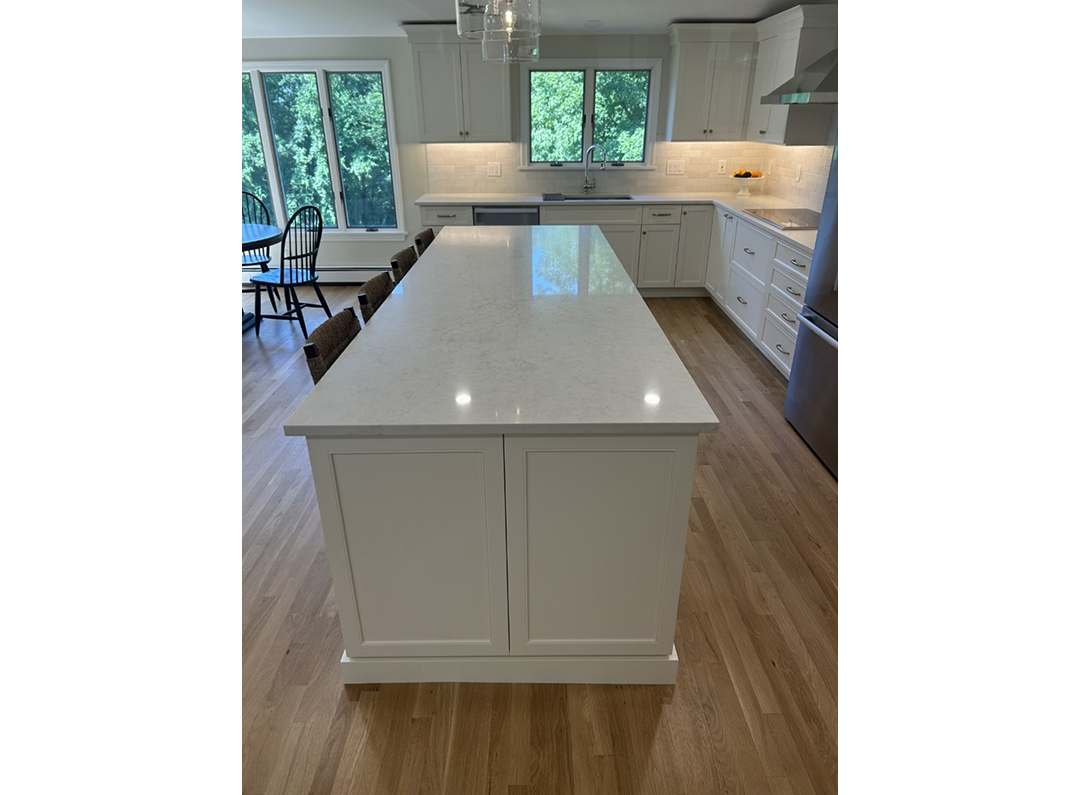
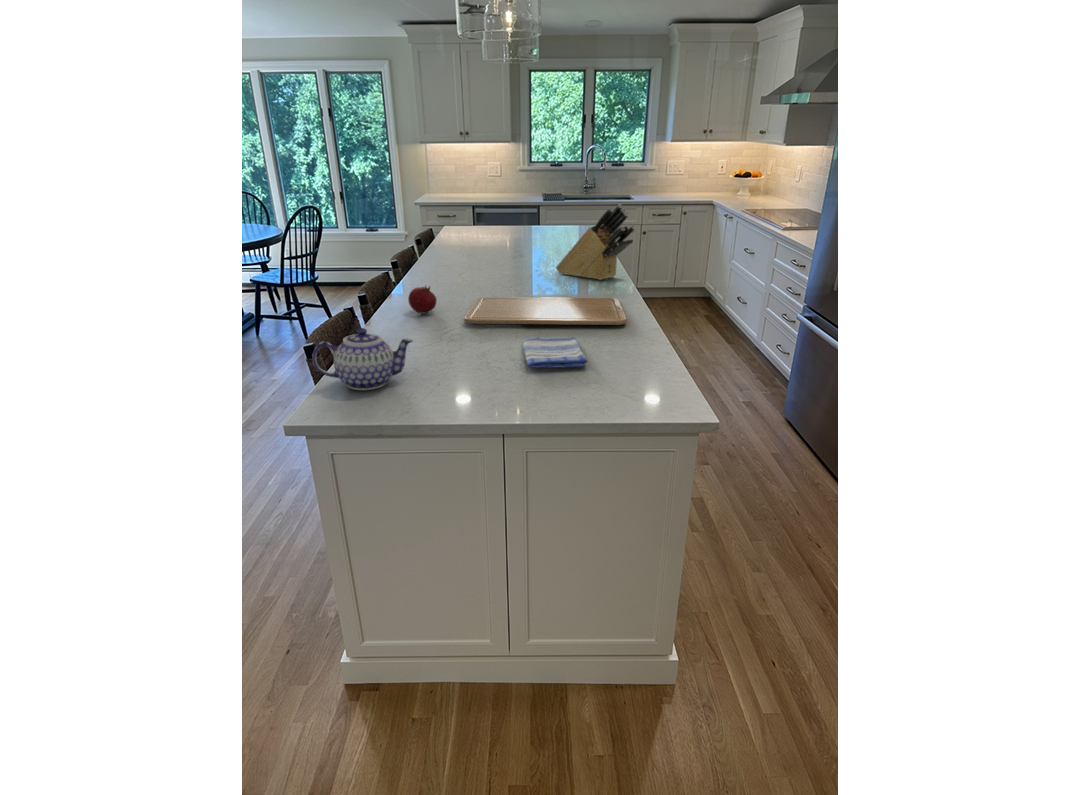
+ fruit [407,284,438,314]
+ chopping board [463,296,628,326]
+ knife block [555,203,636,281]
+ dish towel [522,336,588,369]
+ teapot [311,327,414,391]
